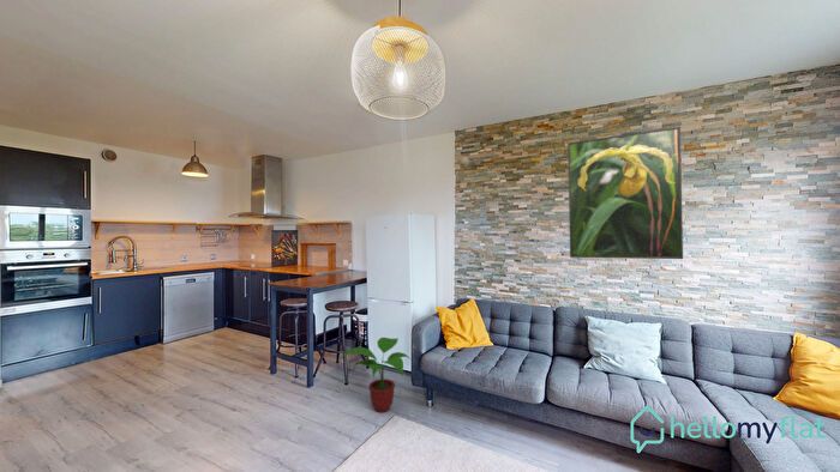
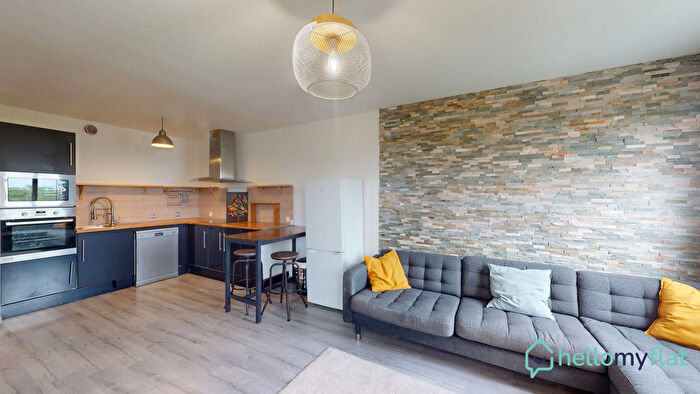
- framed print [566,126,684,260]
- potted plant [338,337,413,413]
